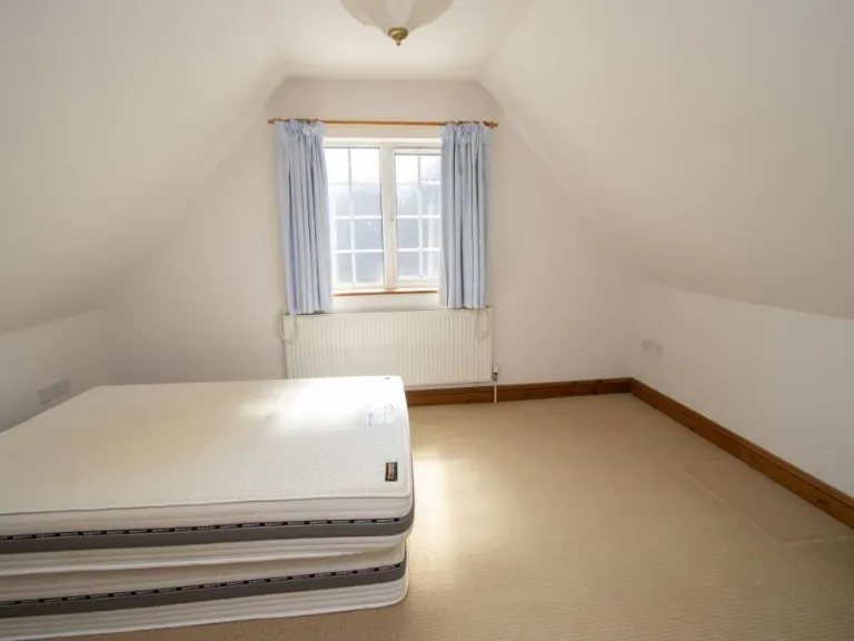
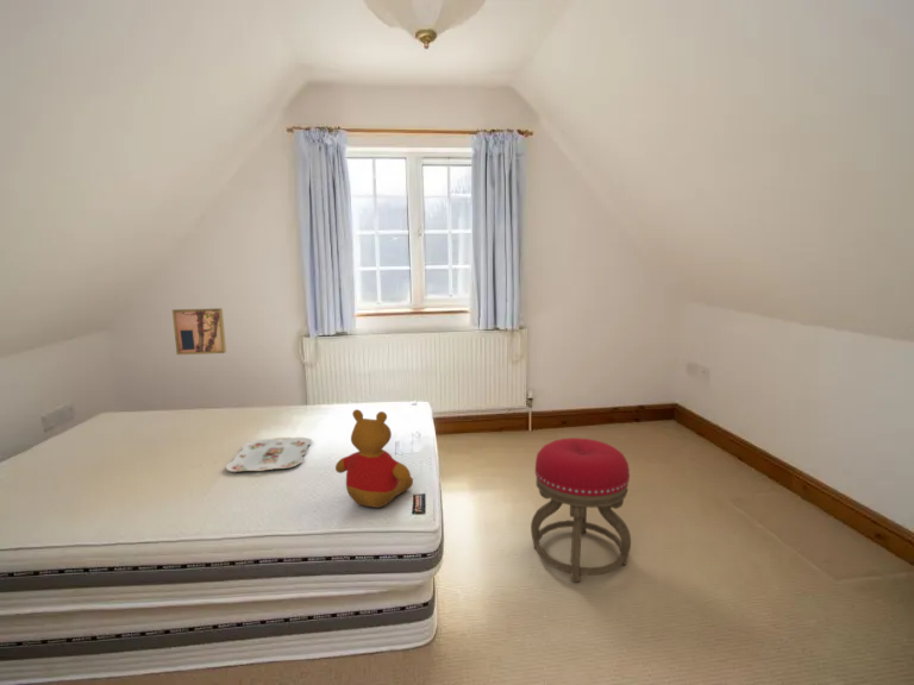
+ stool [530,436,632,584]
+ teddy bear [334,408,414,509]
+ wall art [171,307,227,356]
+ serving tray [225,436,313,473]
